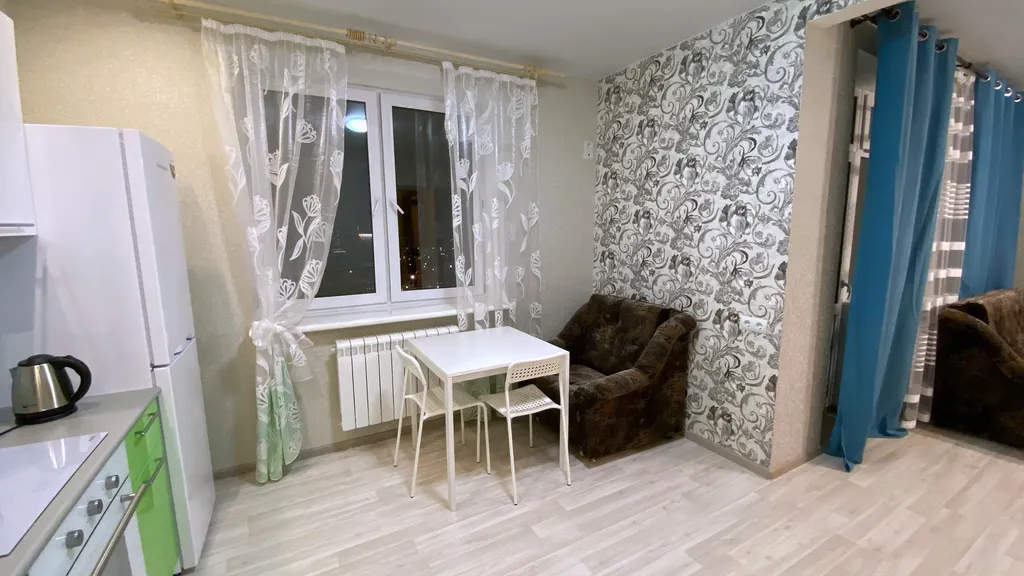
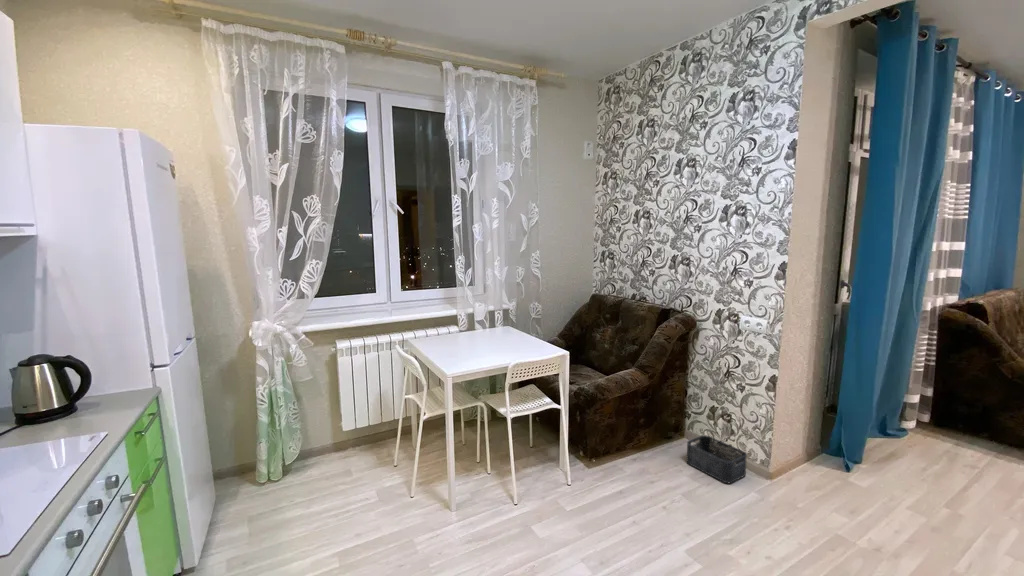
+ storage bin [686,434,748,484]
